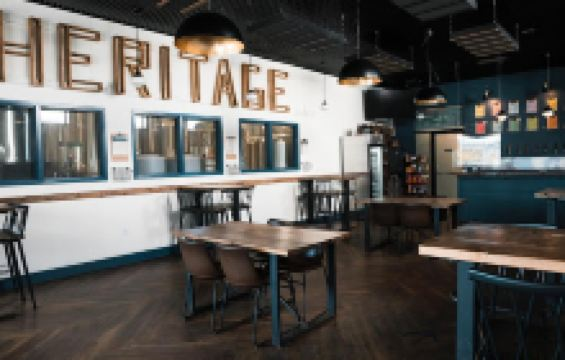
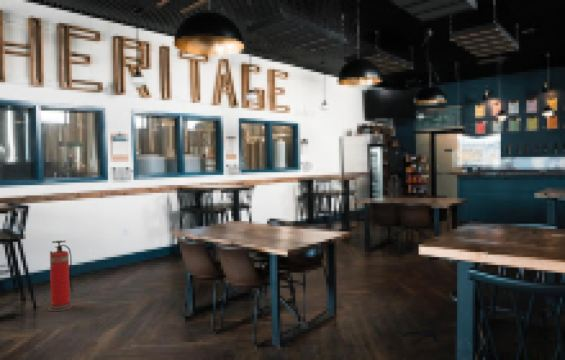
+ fire extinguisher [47,239,74,312]
